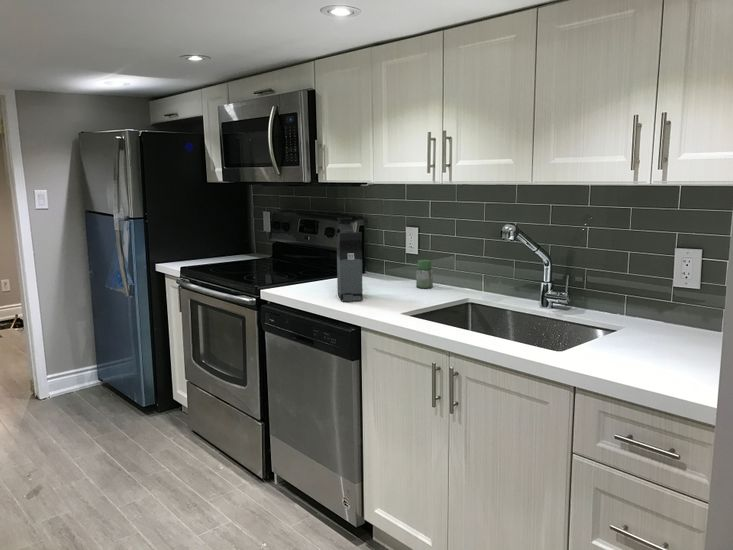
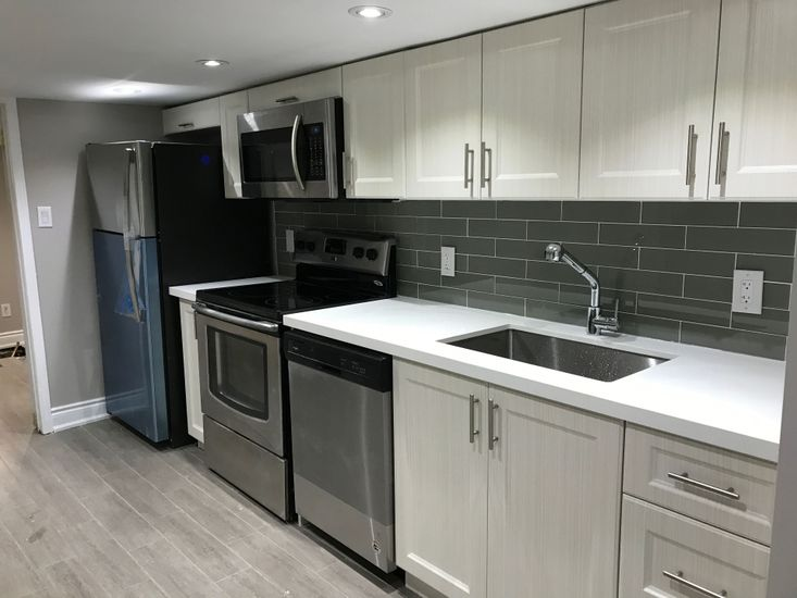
- jar [415,259,434,289]
- coffee maker [336,217,364,302]
